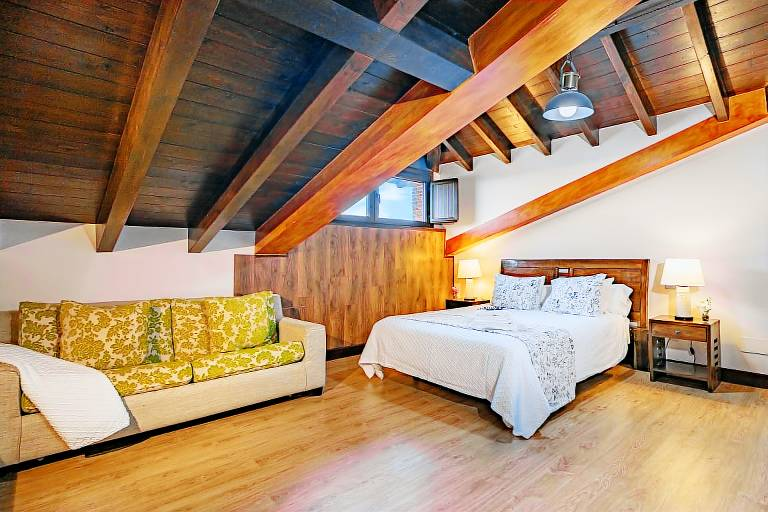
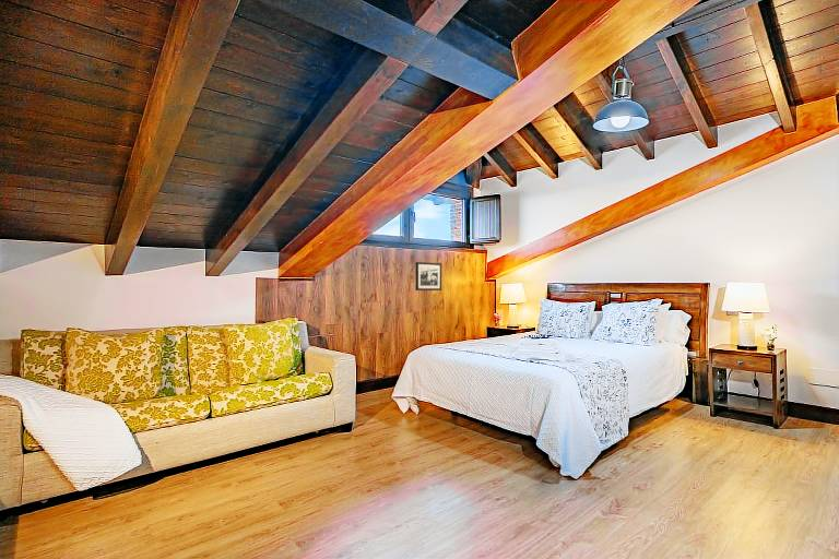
+ picture frame [414,261,442,292]
